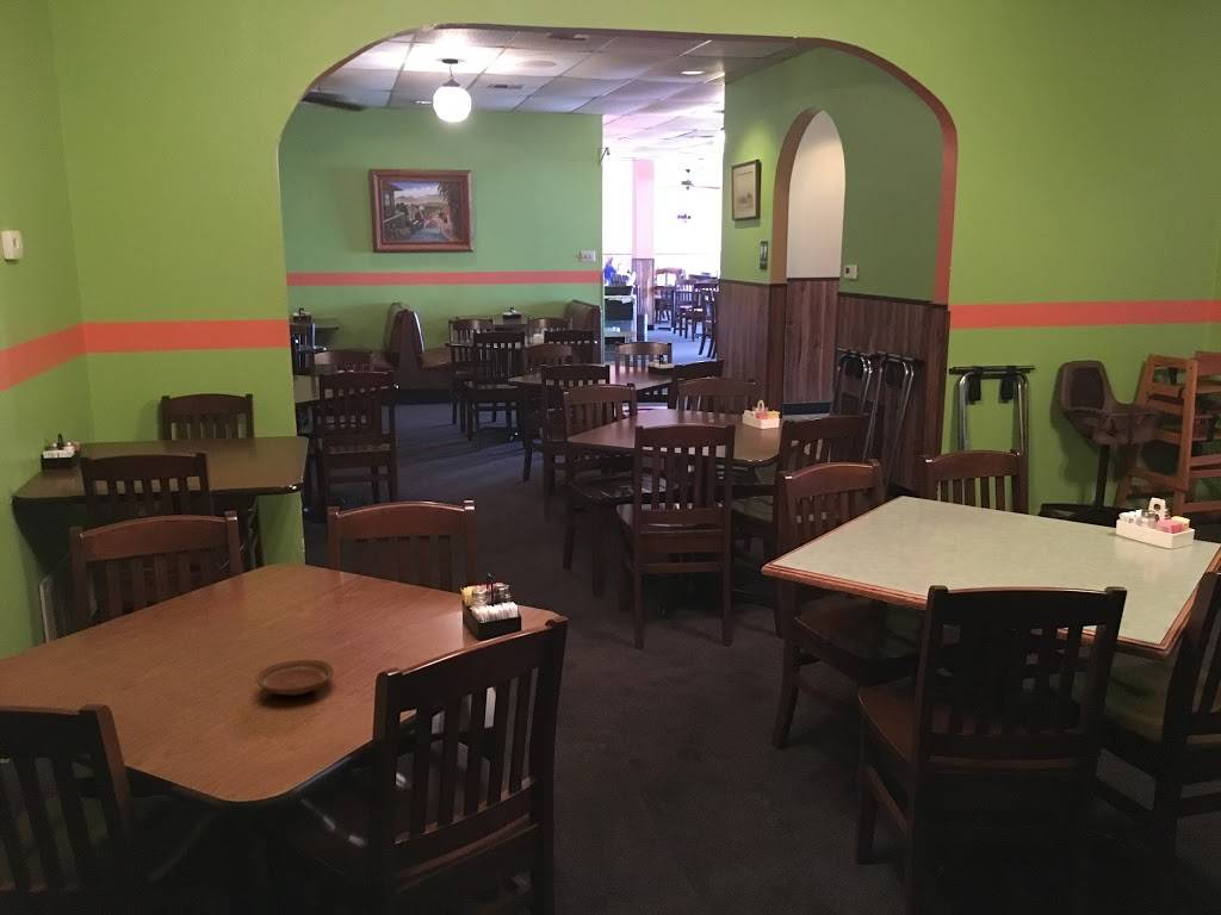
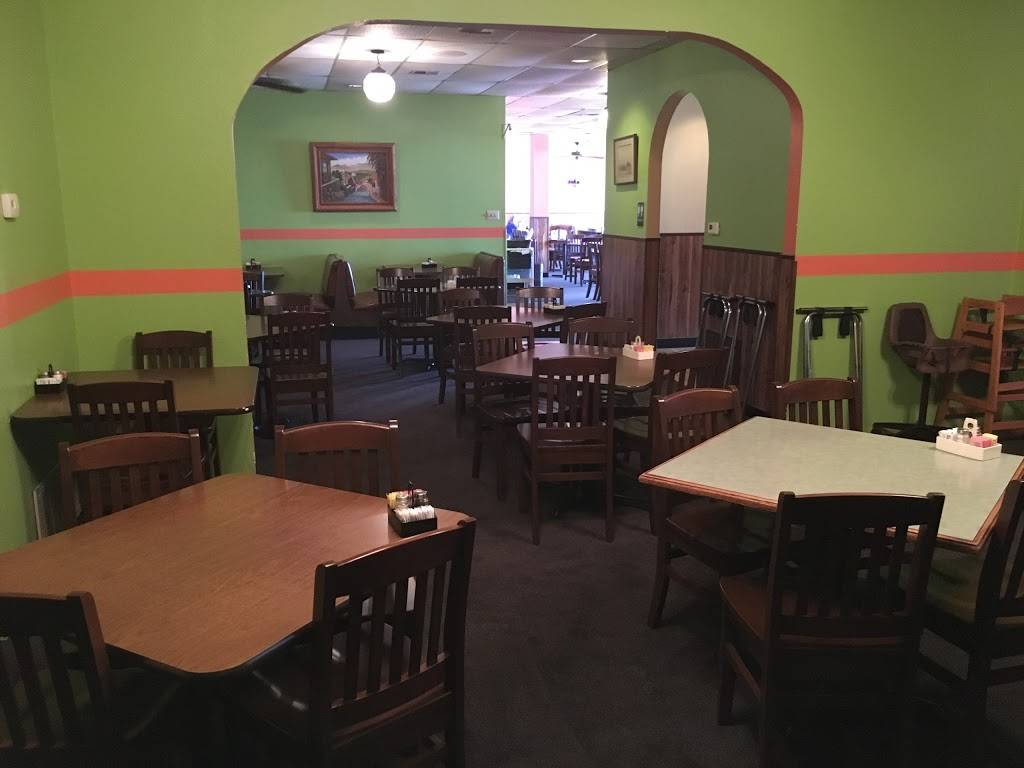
- plate [255,659,335,697]
